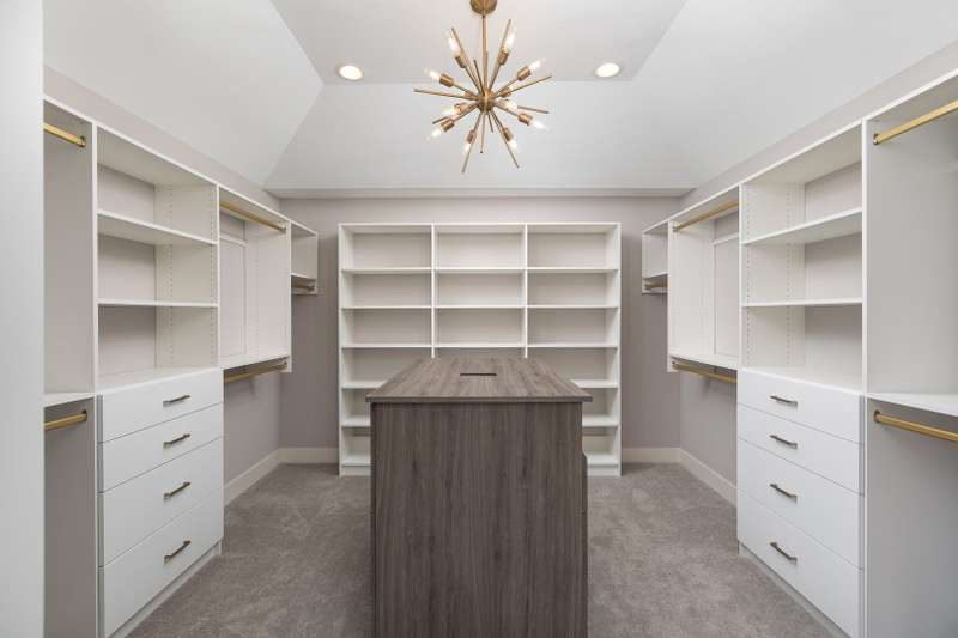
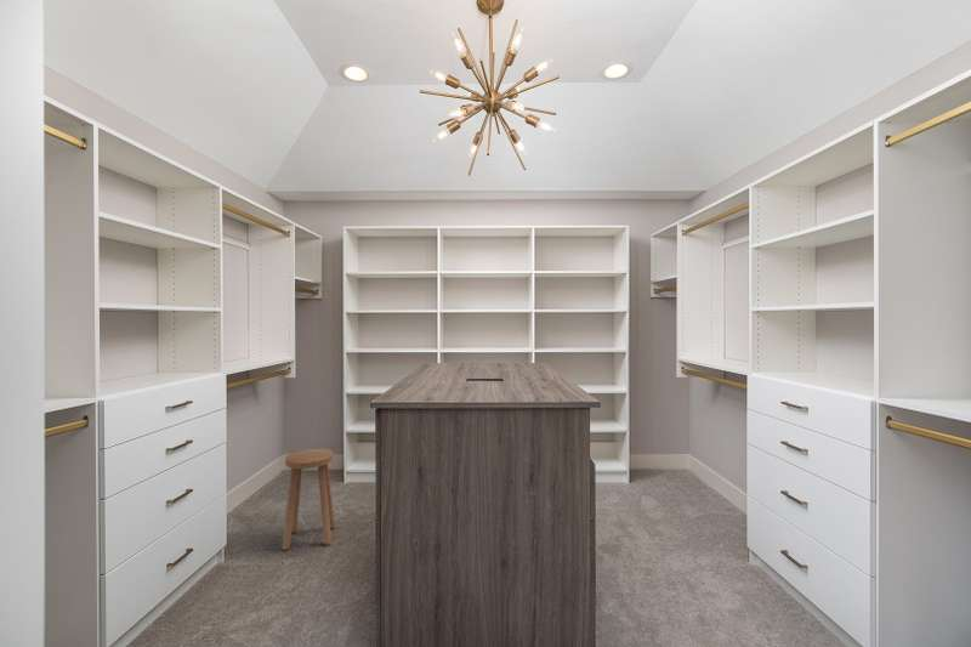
+ stool [280,448,336,551]
